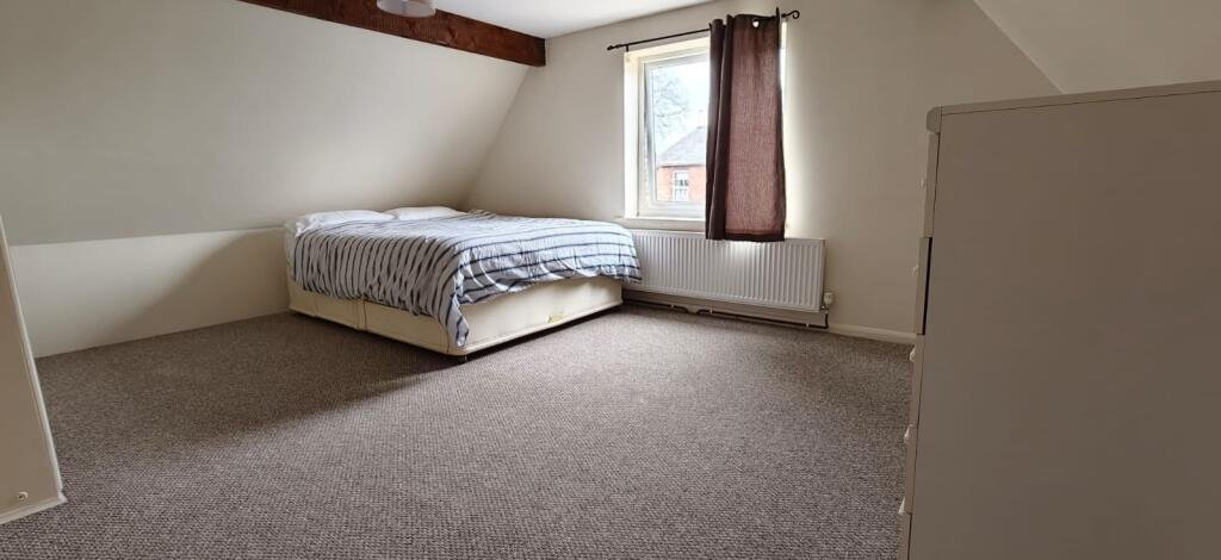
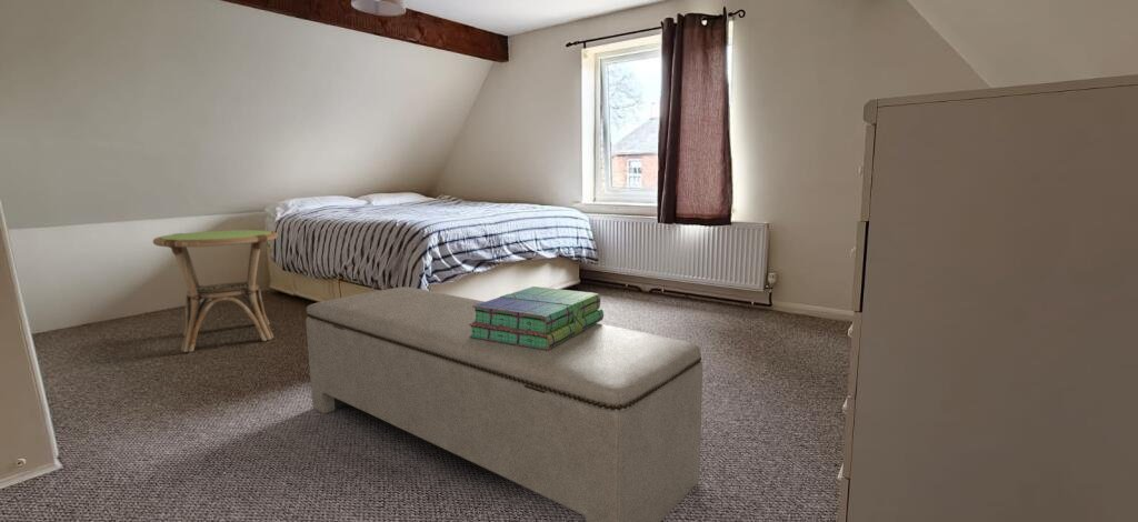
+ side table [152,229,279,353]
+ stack of books [468,285,605,350]
+ bench [305,285,703,522]
